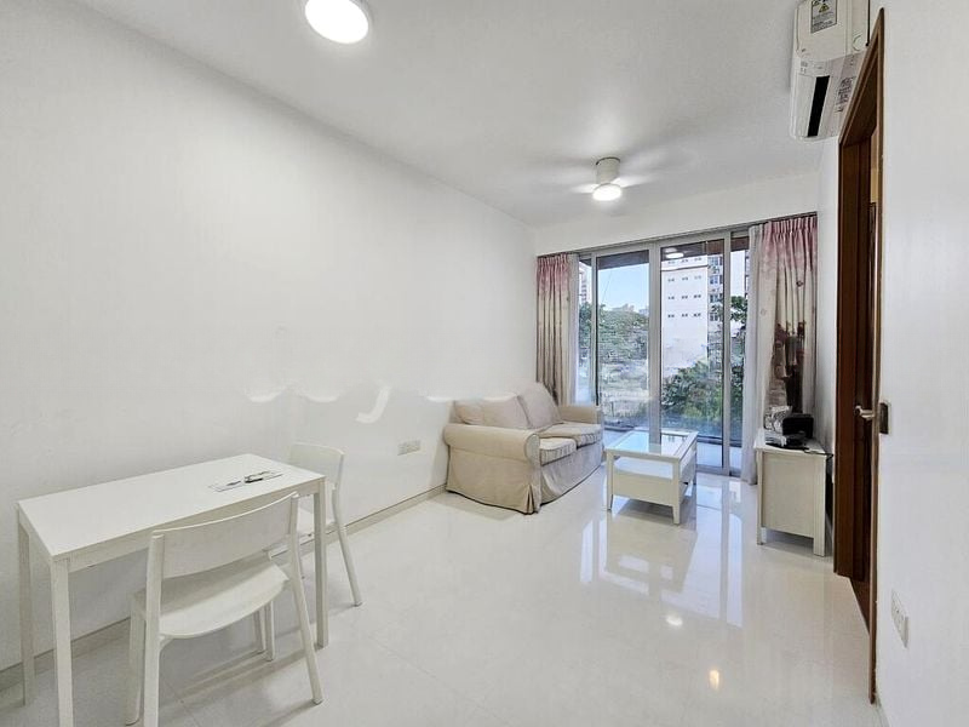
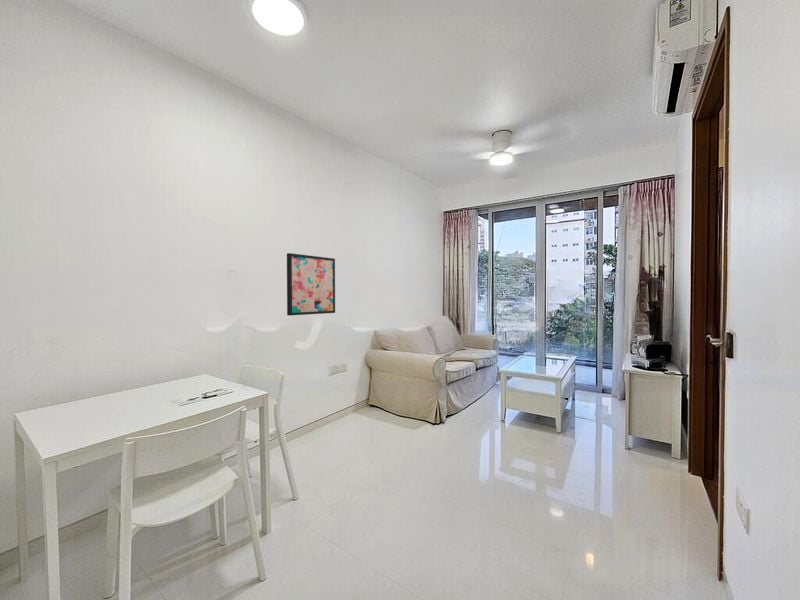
+ wall art [286,252,336,316]
